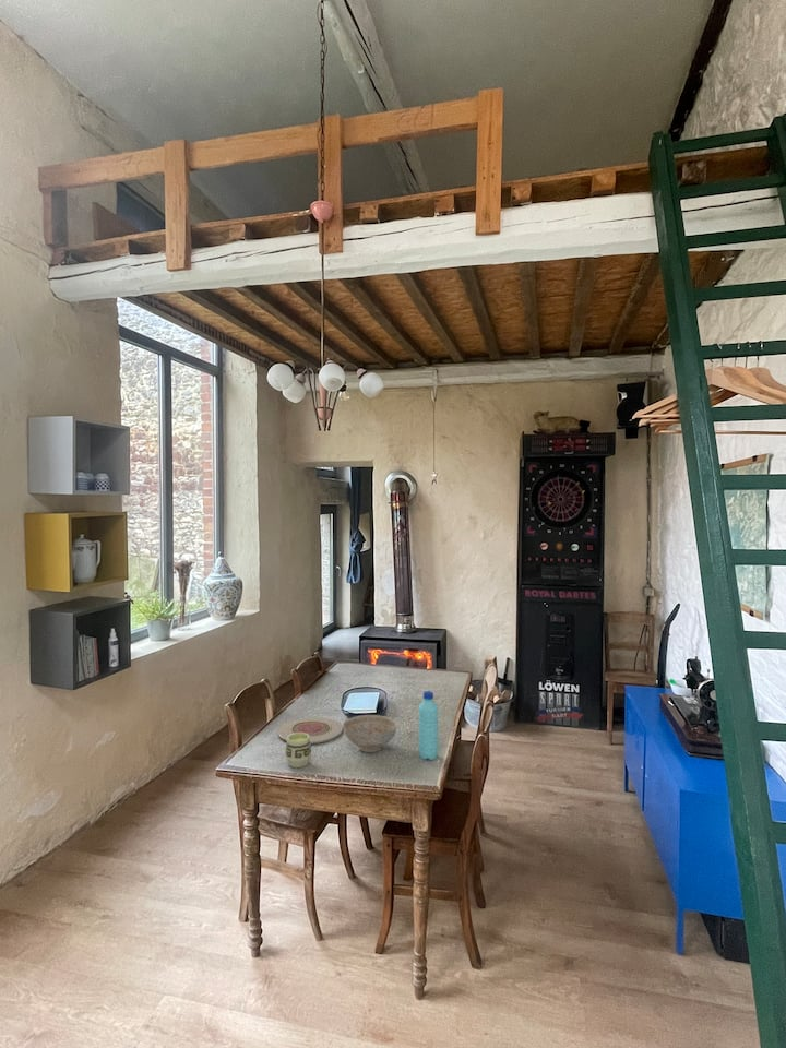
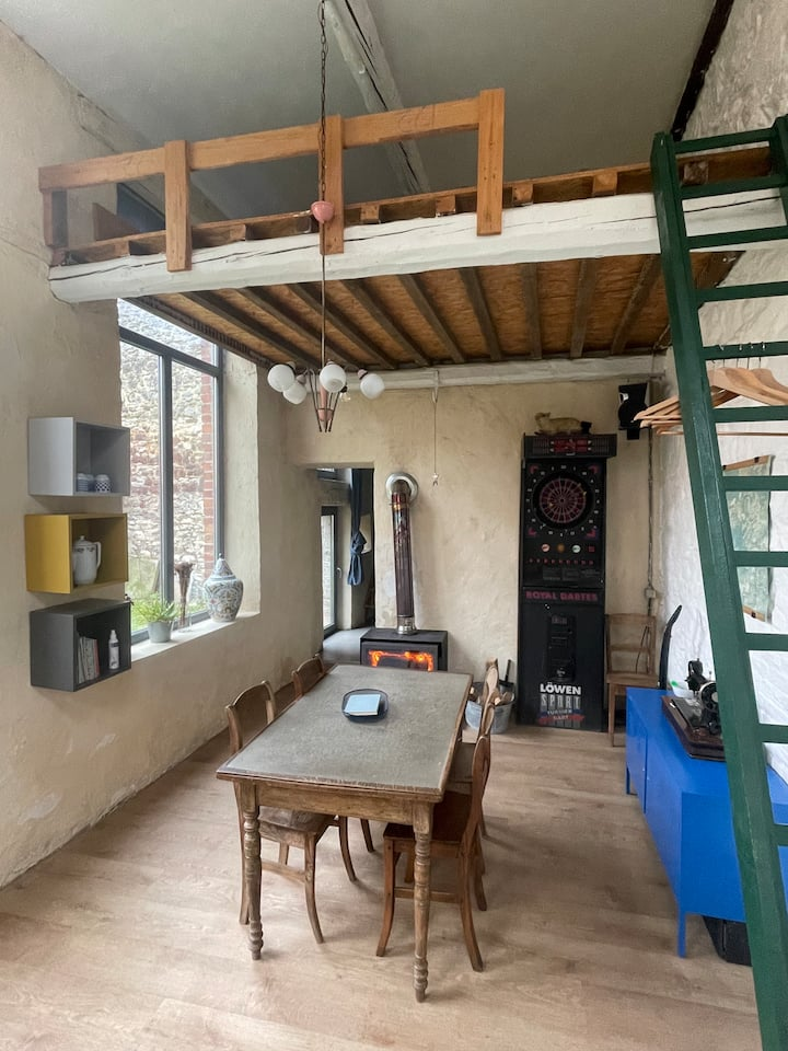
- decorative bowl [342,714,398,753]
- plate [277,716,344,745]
- water bottle [418,690,439,761]
- cup [284,733,312,769]
